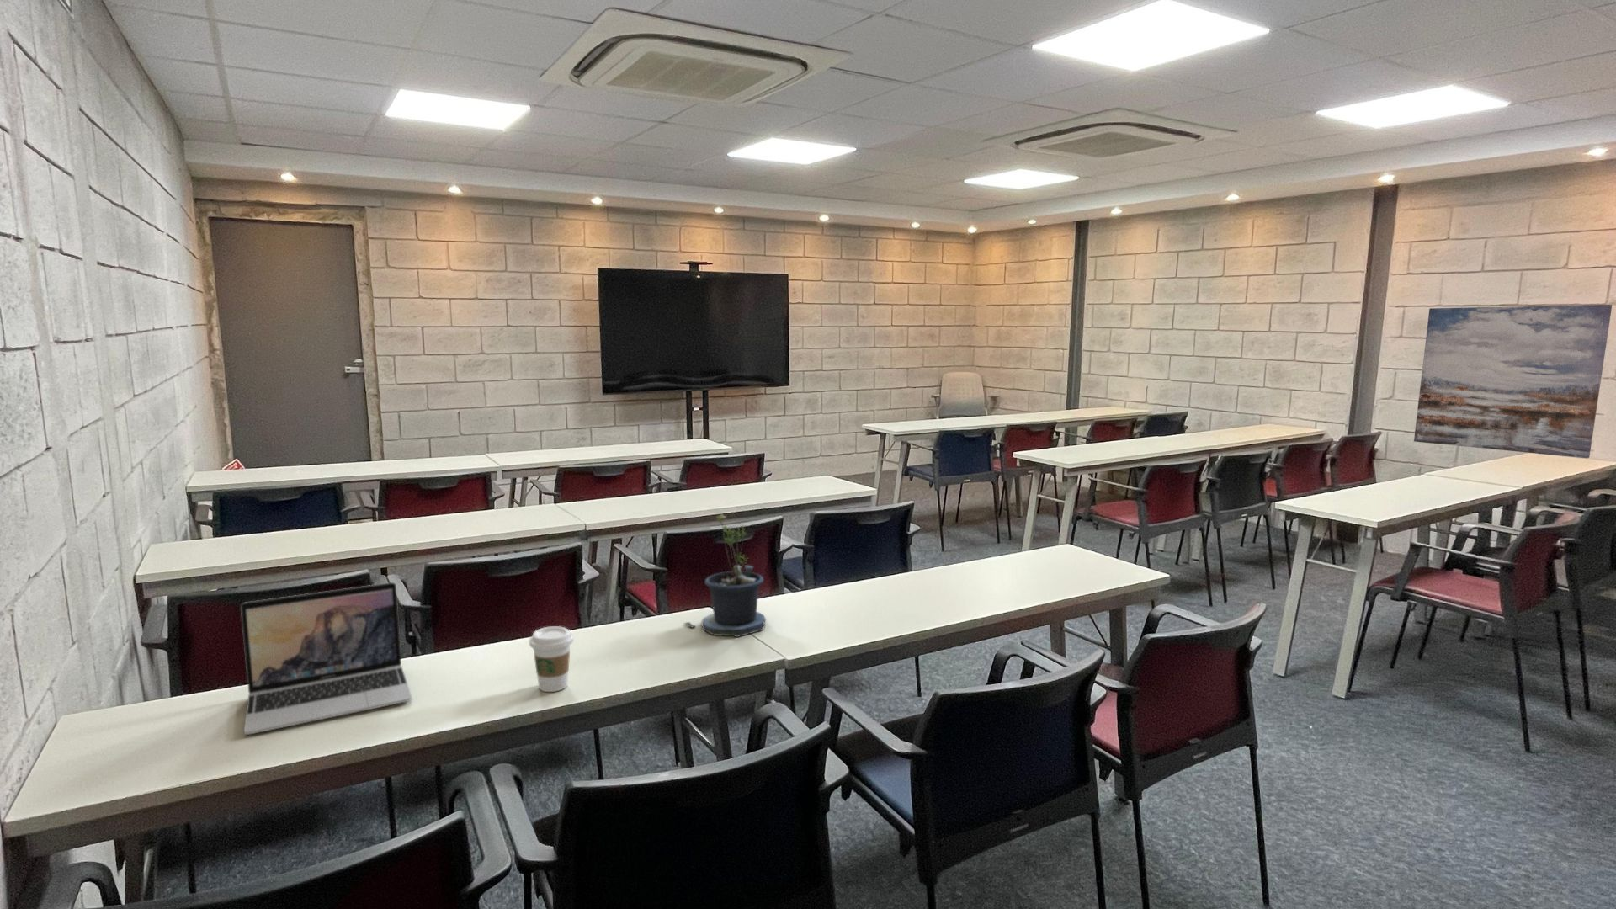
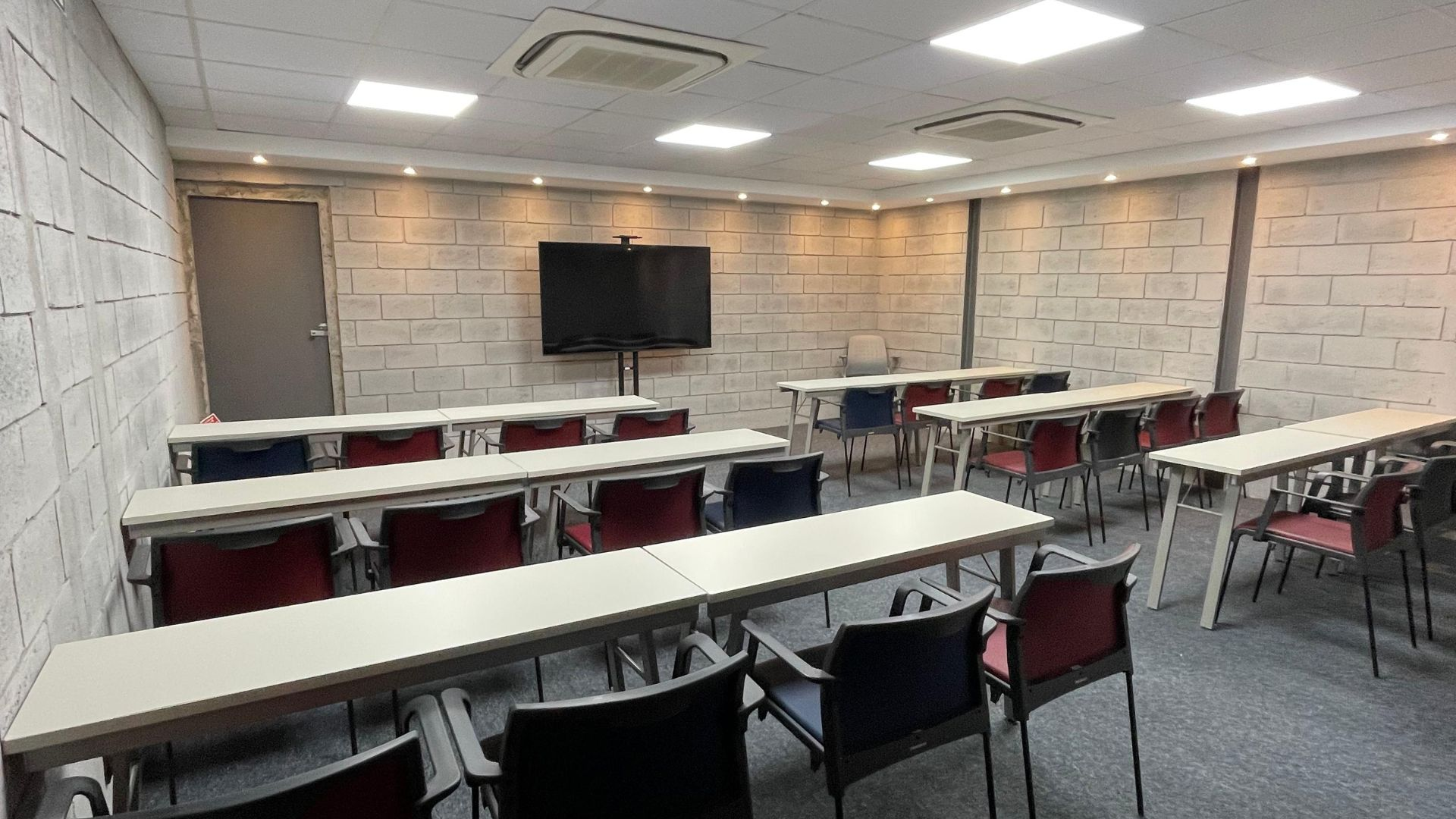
- potted plant [683,514,768,638]
- laptop [240,582,413,736]
- wall art [1413,304,1613,458]
- coffee cup [528,625,574,693]
